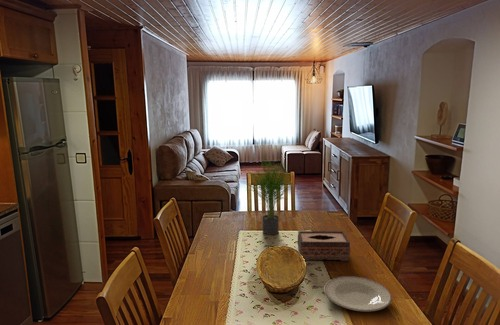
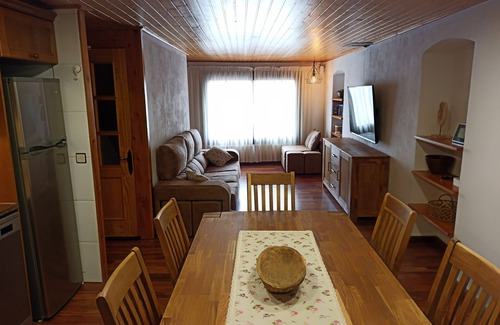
- potted plant [240,154,292,236]
- plate [323,275,392,312]
- tissue box [297,230,351,262]
